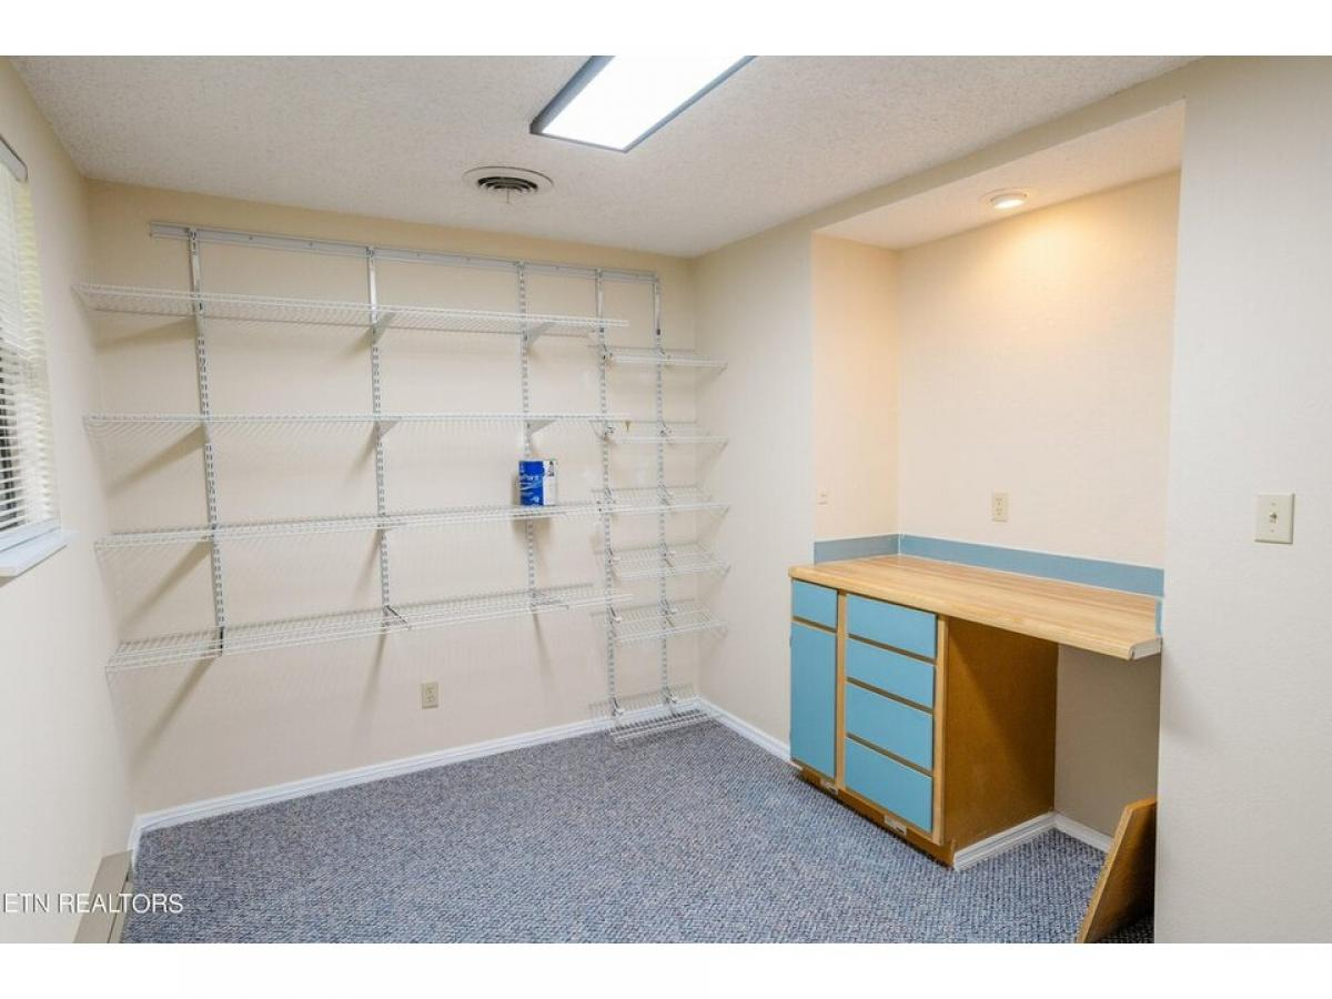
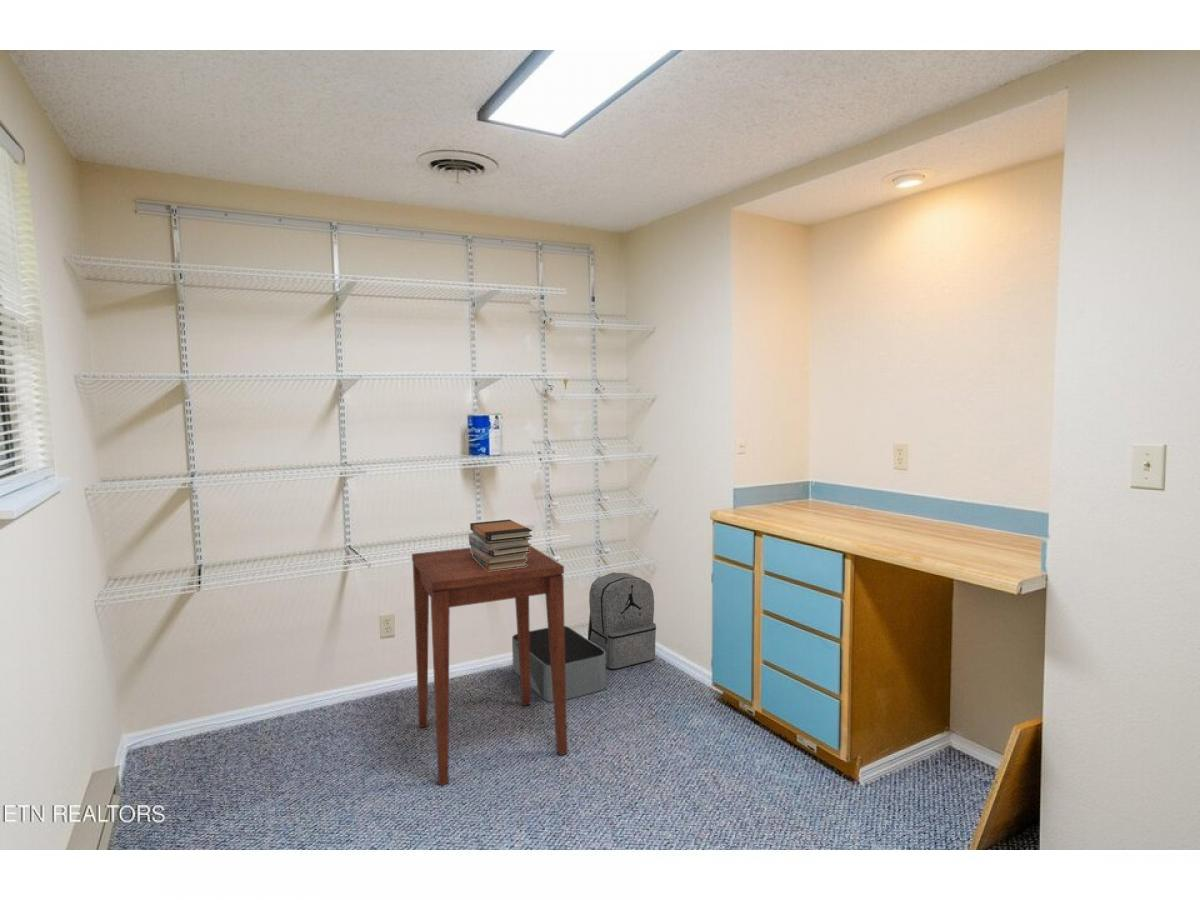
+ backpack [587,572,657,670]
+ storage bin [511,625,607,703]
+ book stack [468,518,533,571]
+ side table [411,545,568,787]
